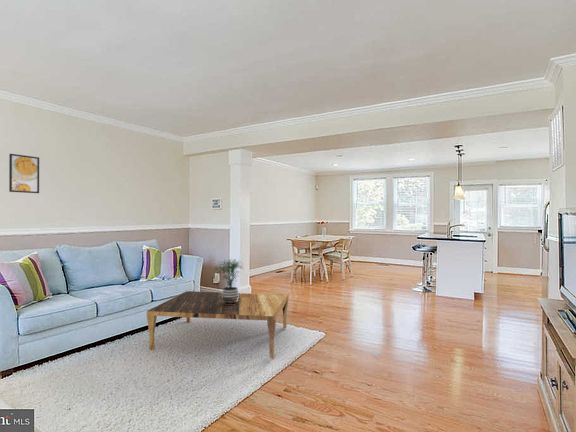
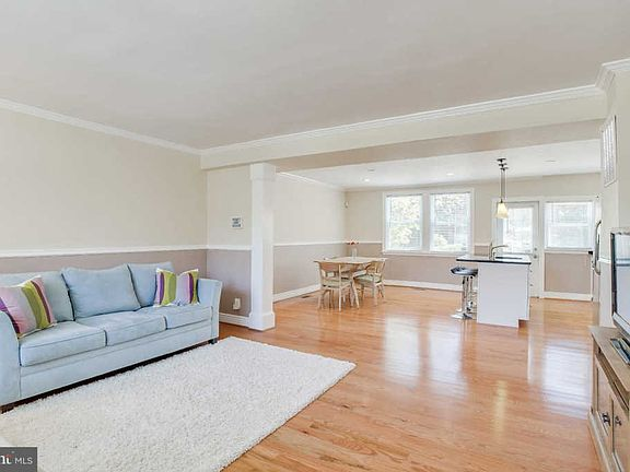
- potted plant [212,258,247,305]
- coffee table [146,290,290,359]
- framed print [8,153,40,194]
